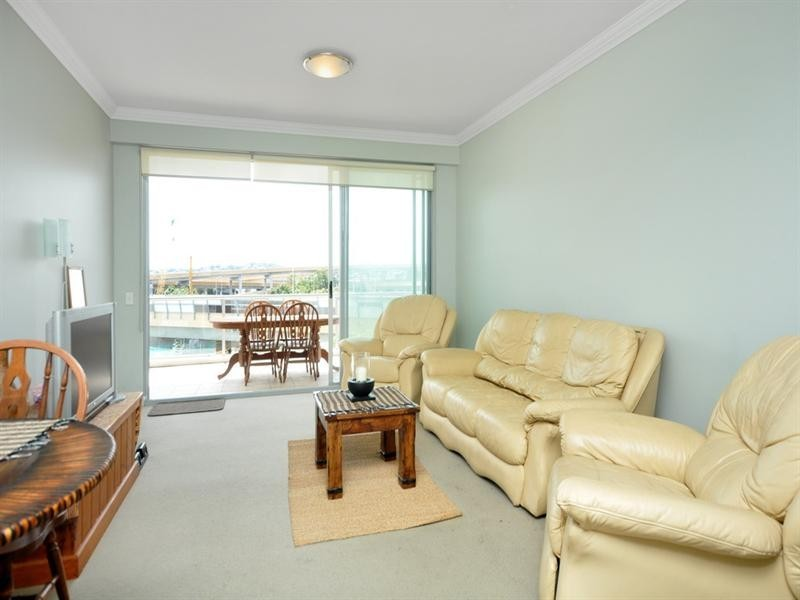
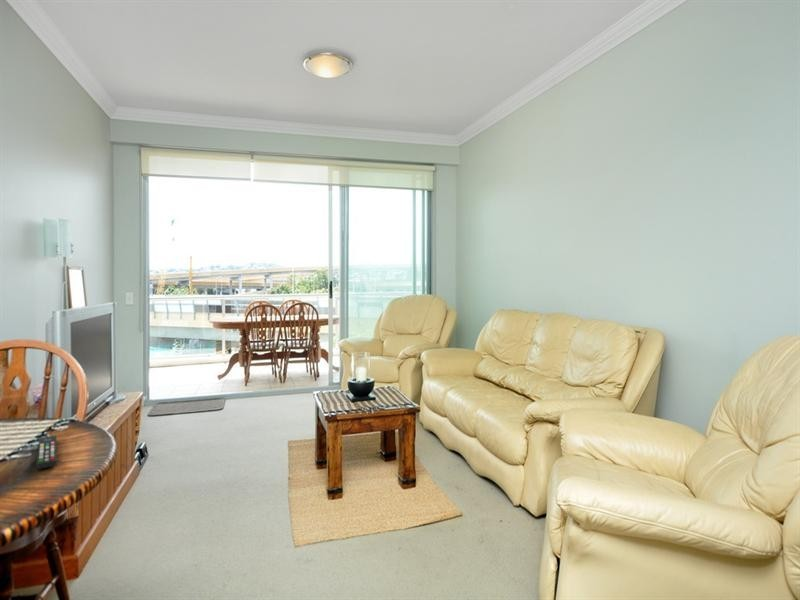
+ remote control [35,435,58,470]
